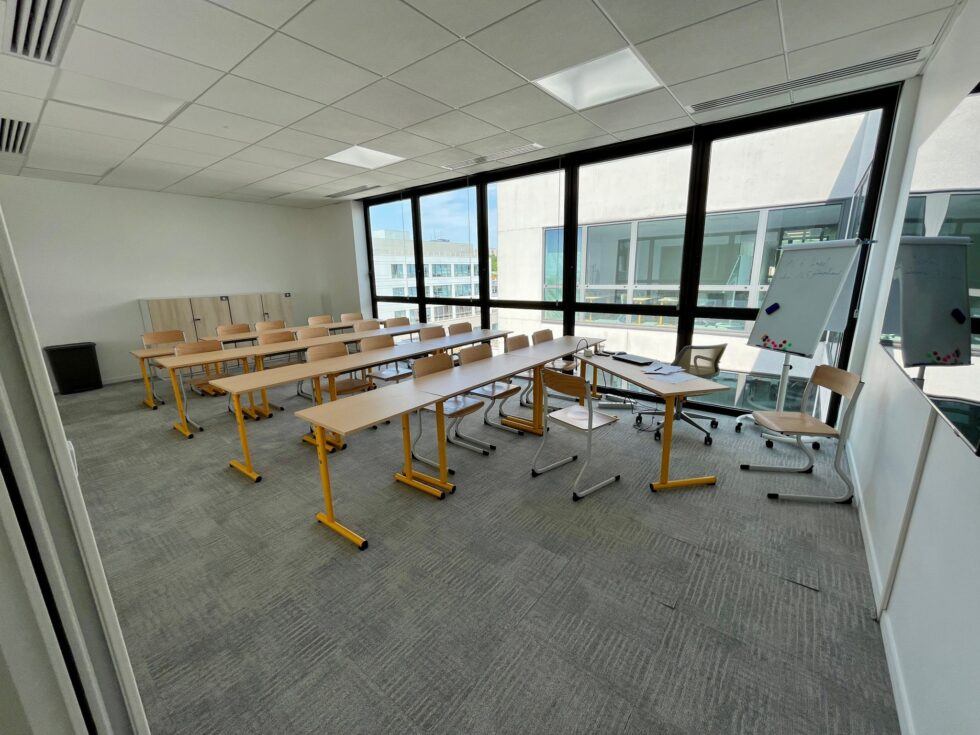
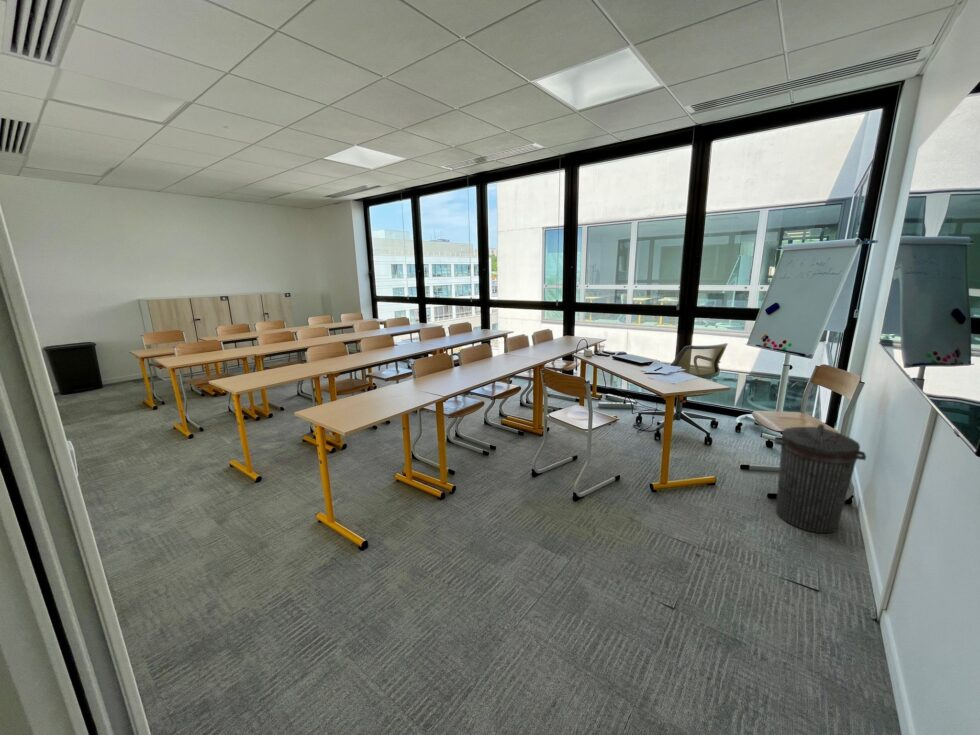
+ trash can [774,423,867,534]
